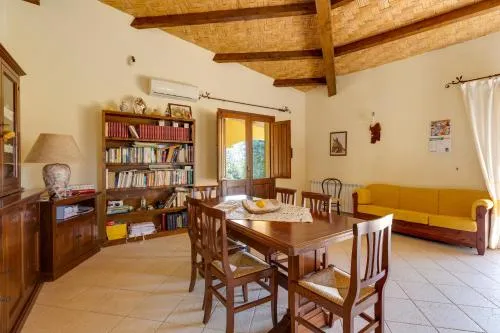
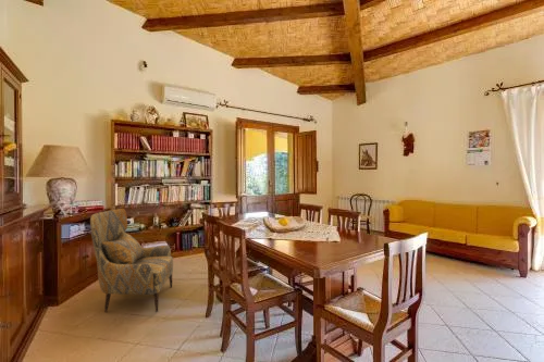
+ armchair [89,208,174,313]
